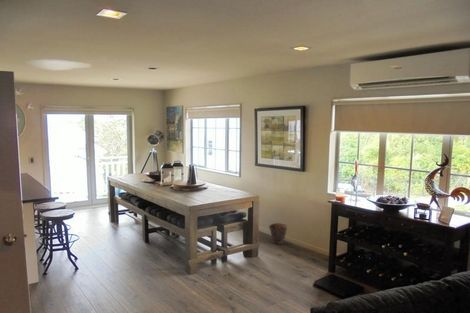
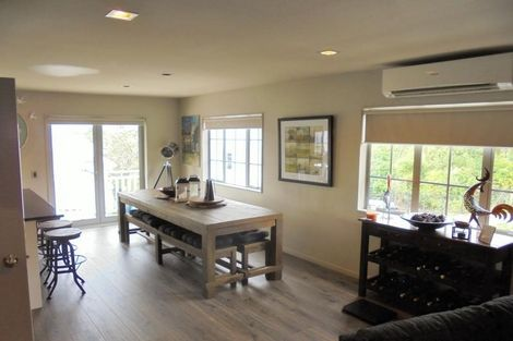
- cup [268,222,288,245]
